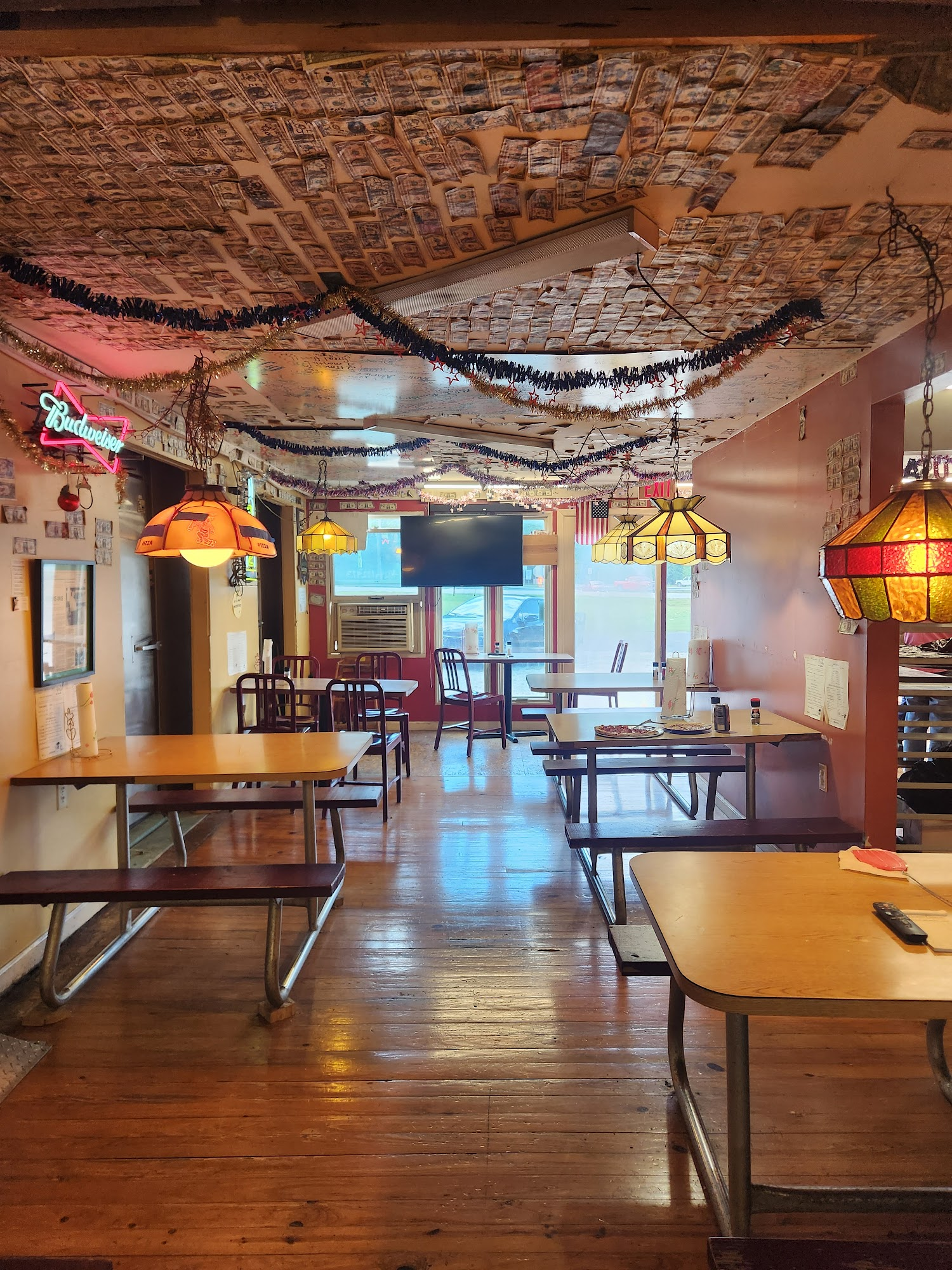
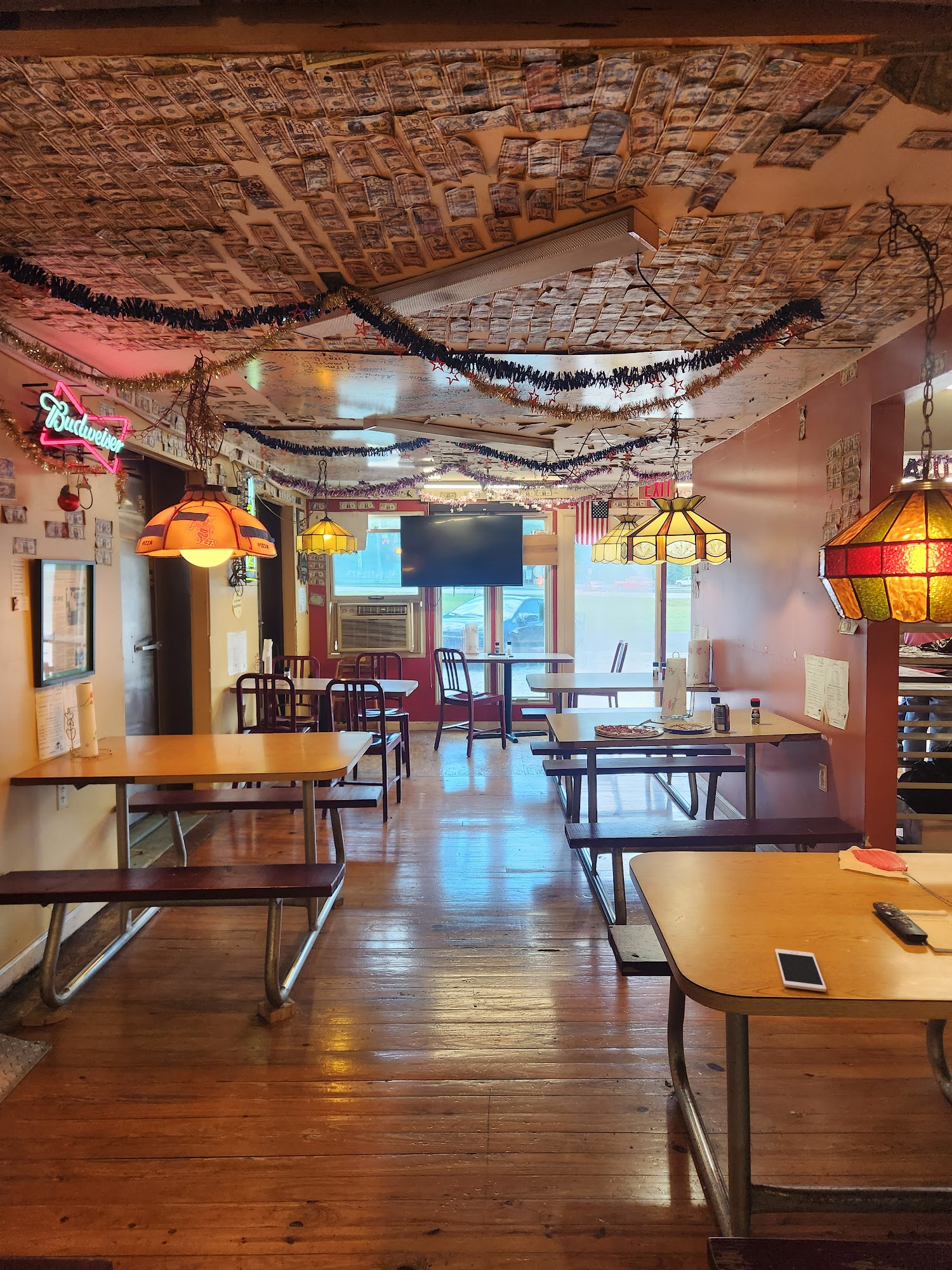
+ cell phone [774,948,827,993]
